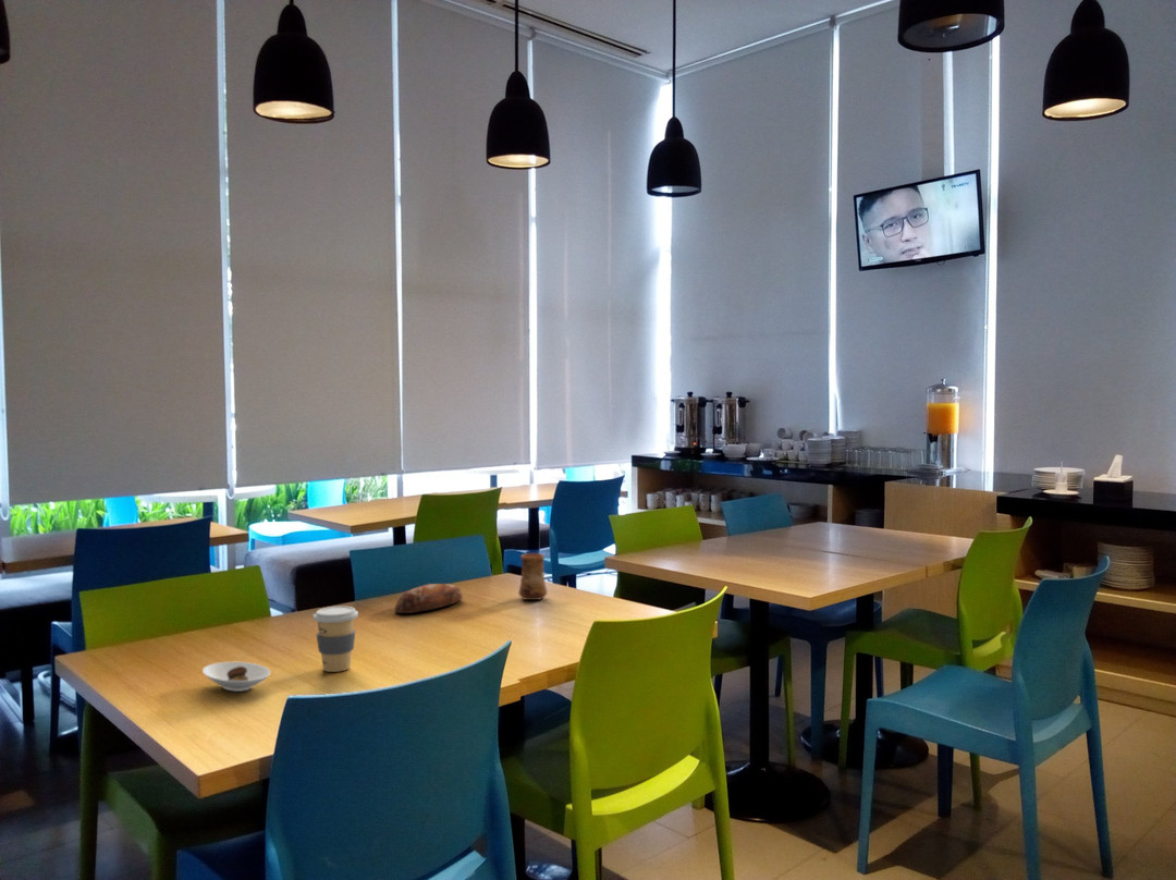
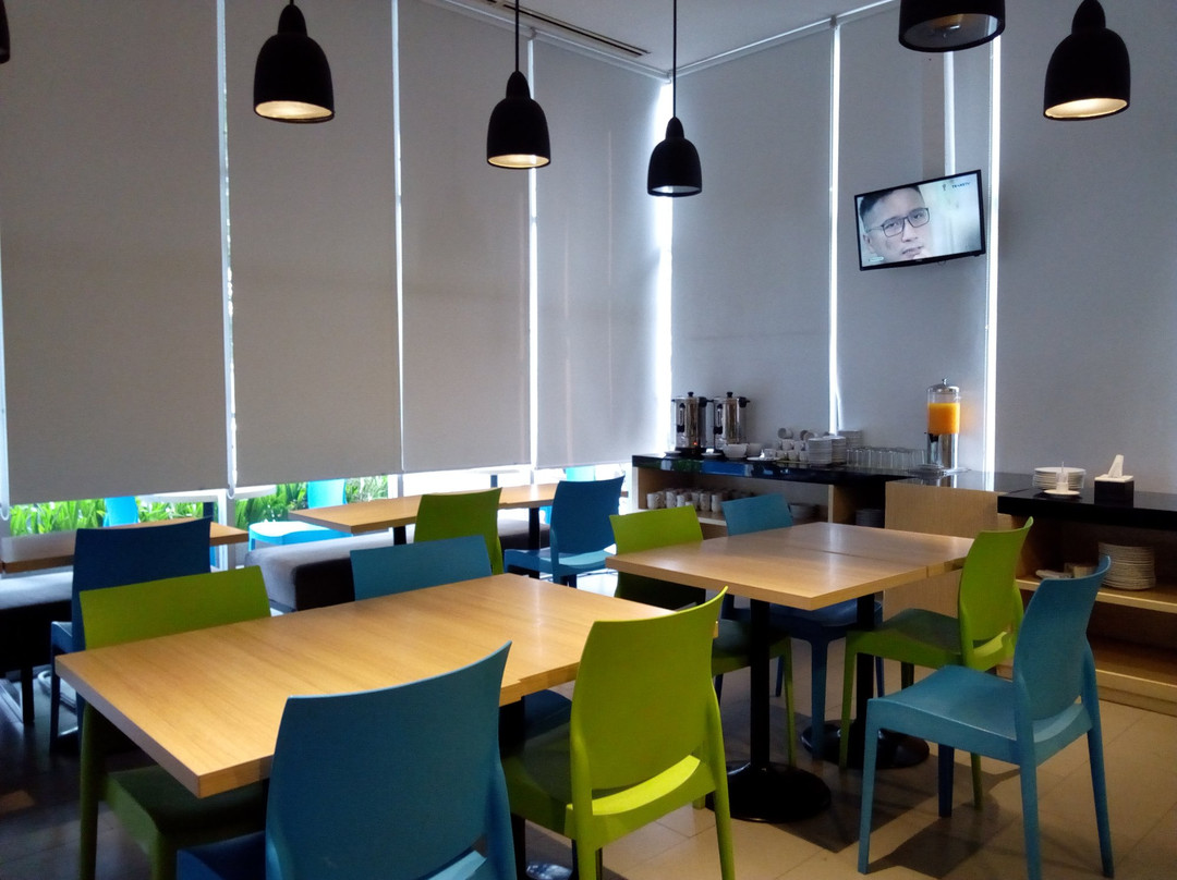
- saucer [201,661,271,693]
- bread roll [393,583,464,614]
- cup [517,552,549,601]
- coffee cup [313,606,359,673]
